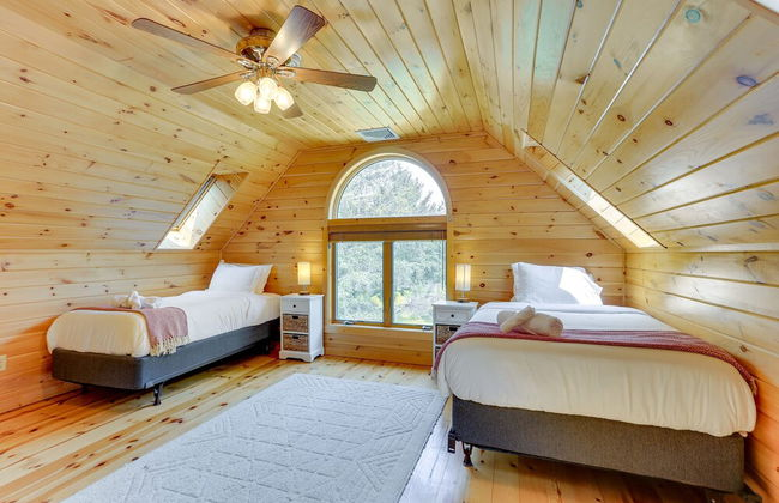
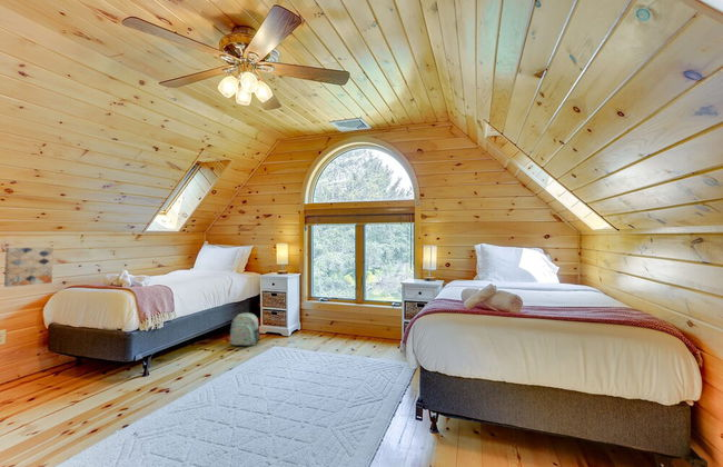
+ backpack [228,311,261,347]
+ wall art [3,247,55,288]
